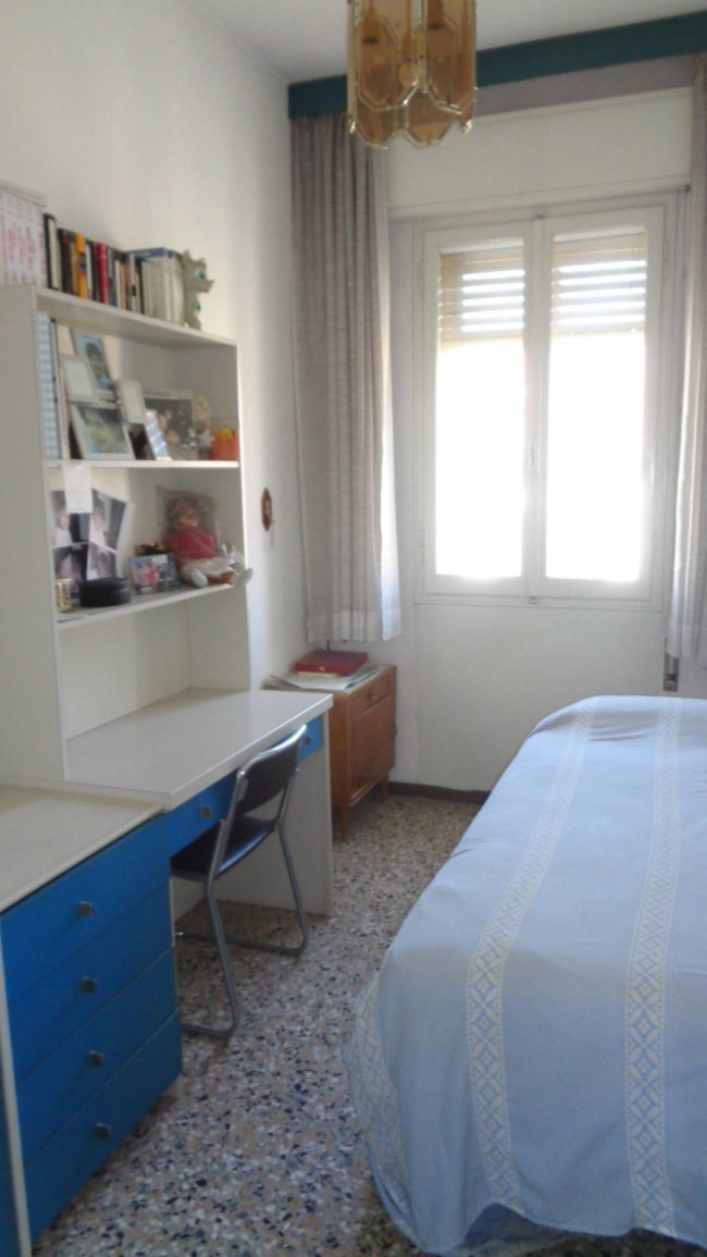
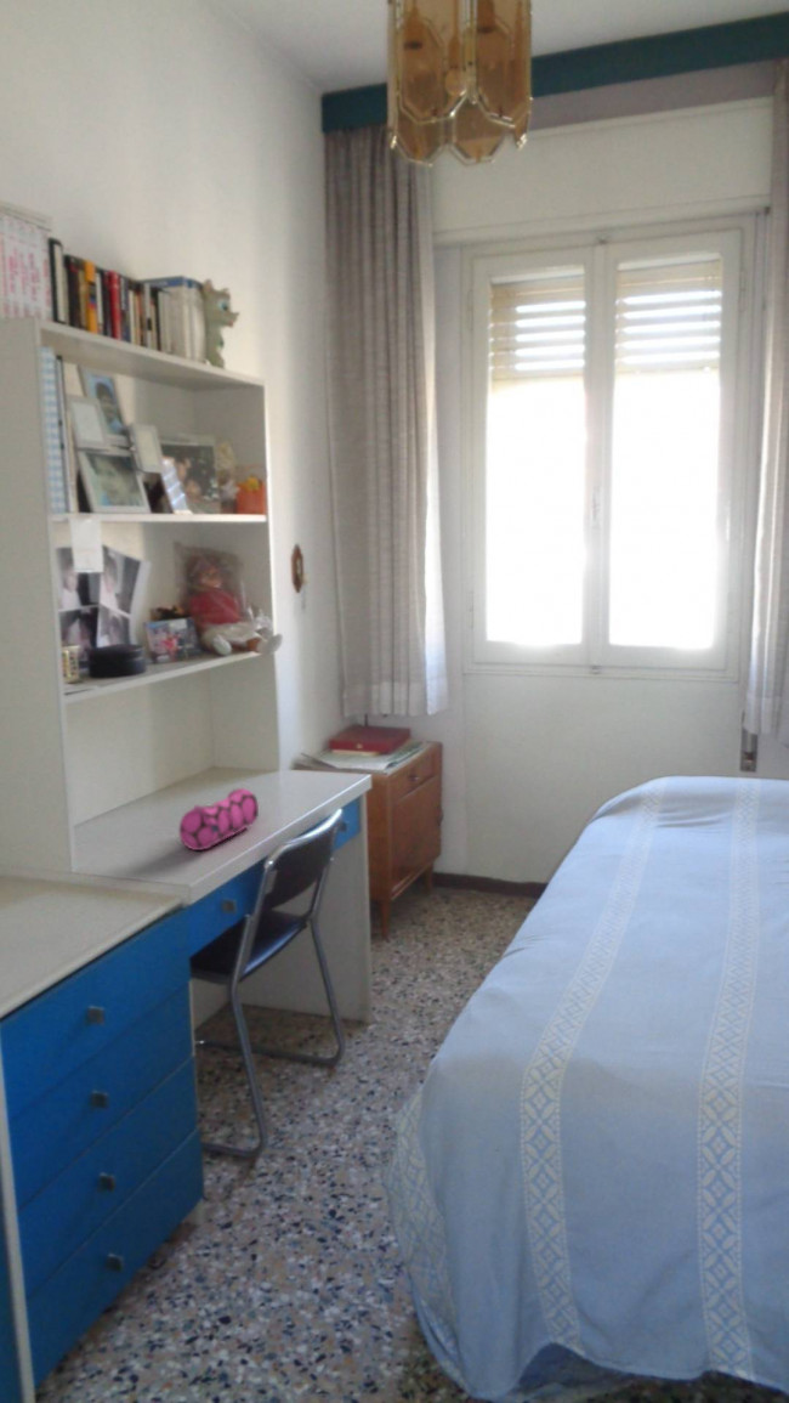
+ pencil case [177,787,260,852]
